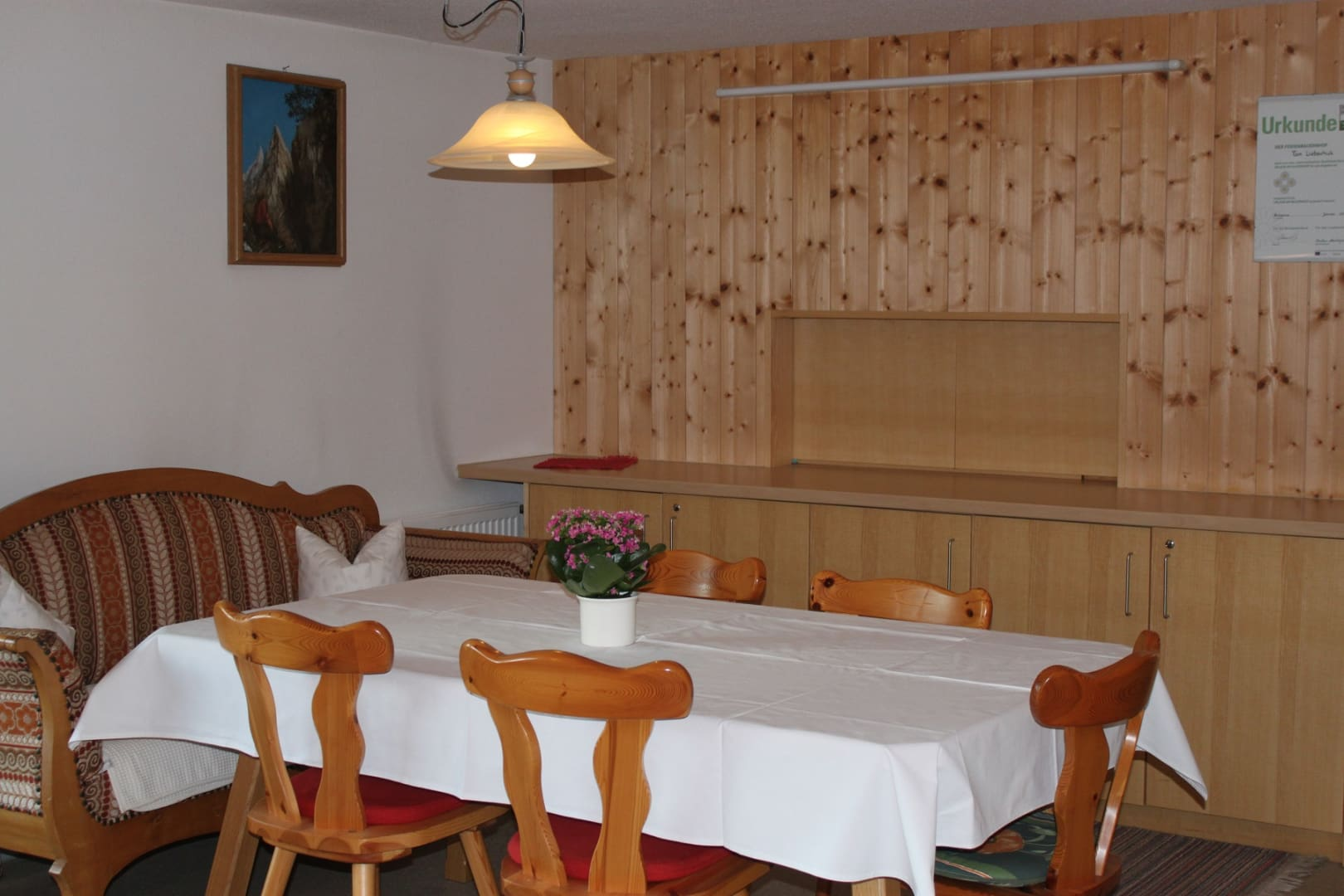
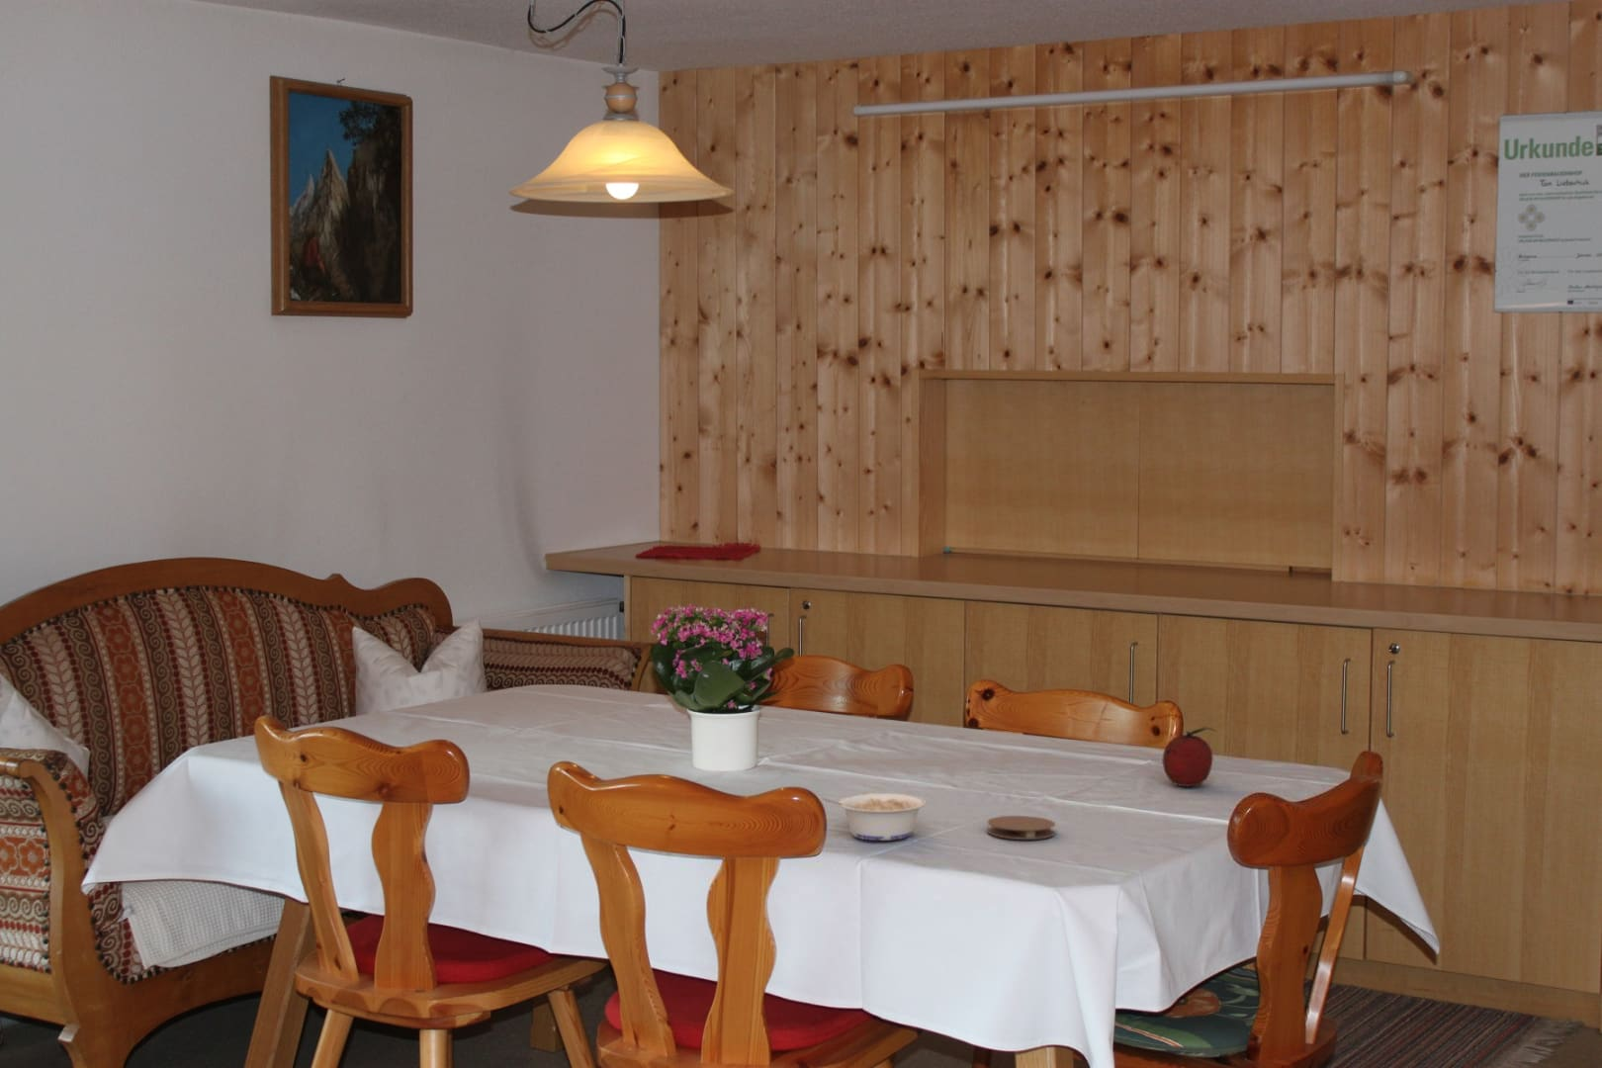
+ coaster [986,815,1056,840]
+ fruit [1161,726,1218,788]
+ legume [821,793,926,842]
